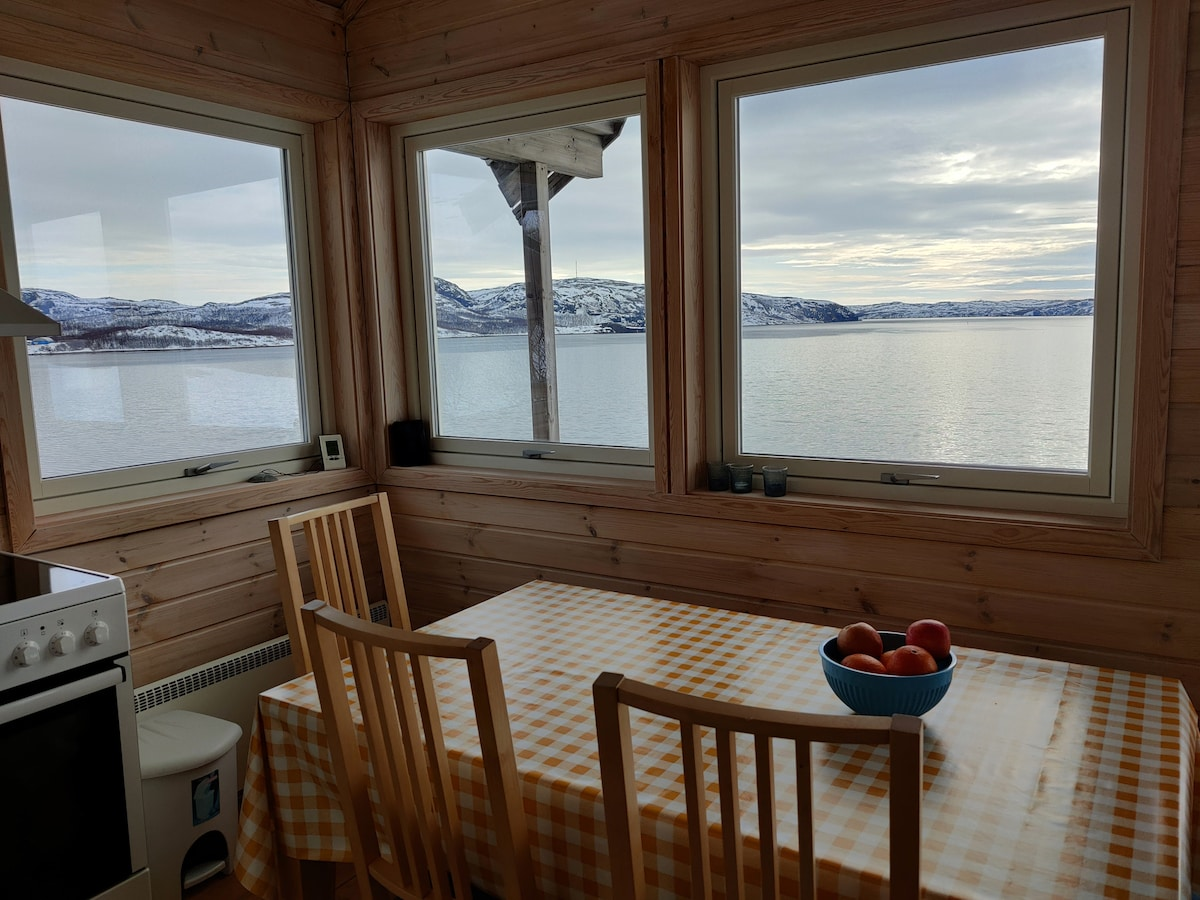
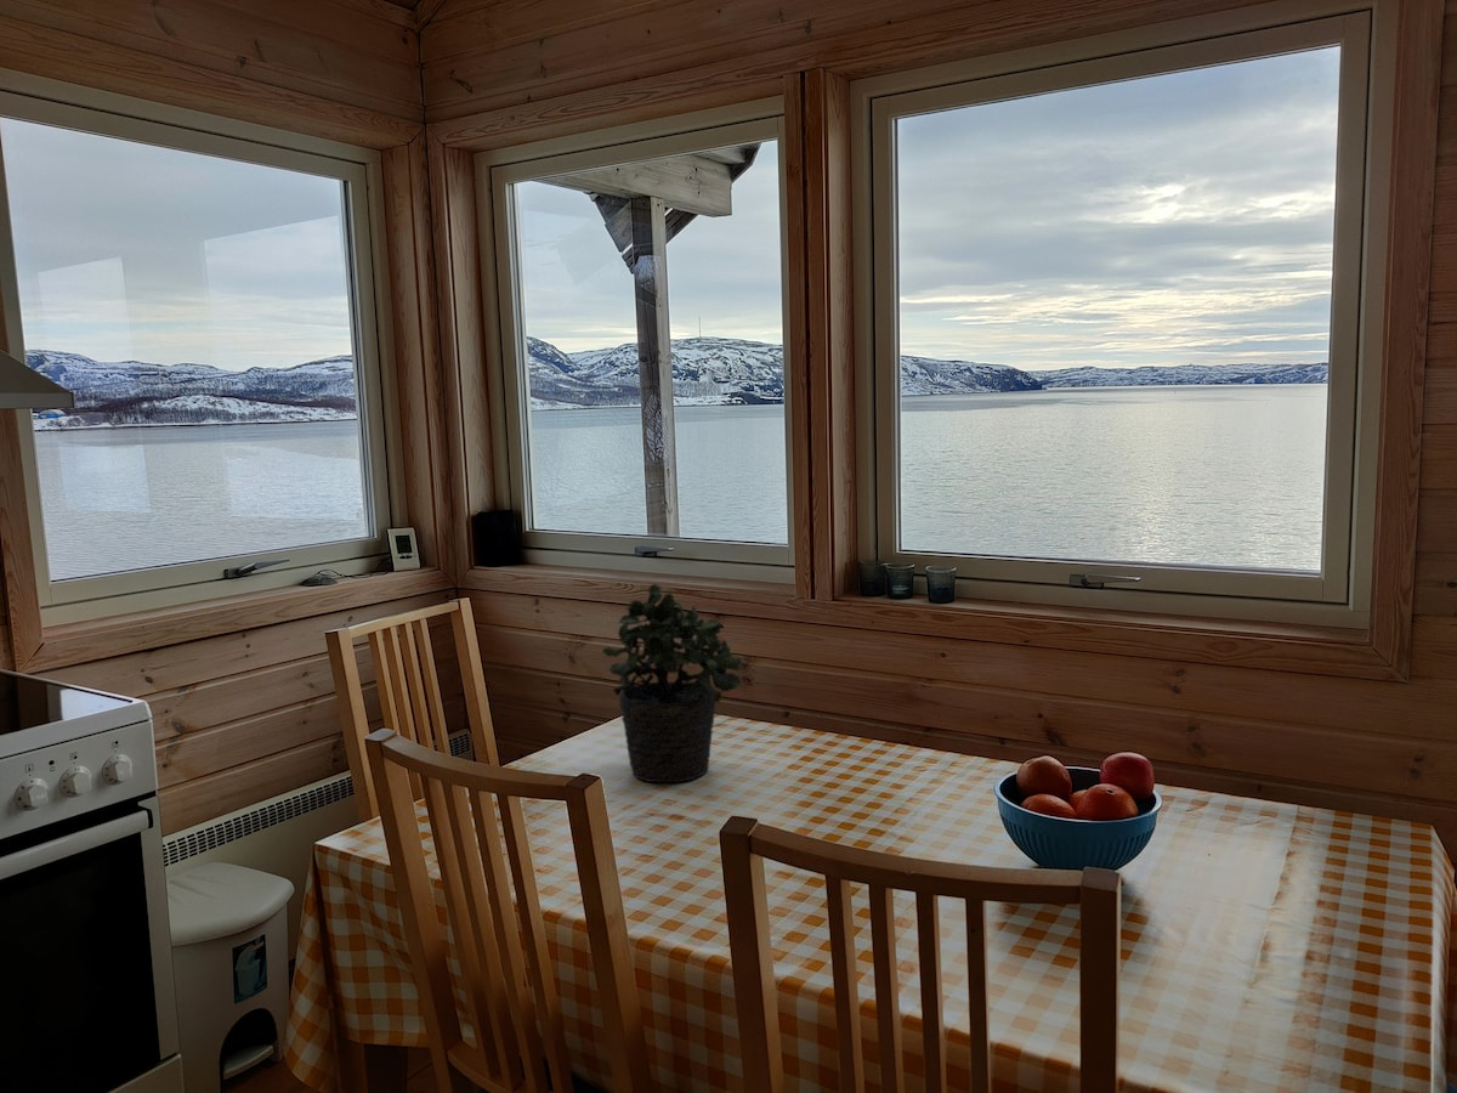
+ potted plant [601,583,745,783]
